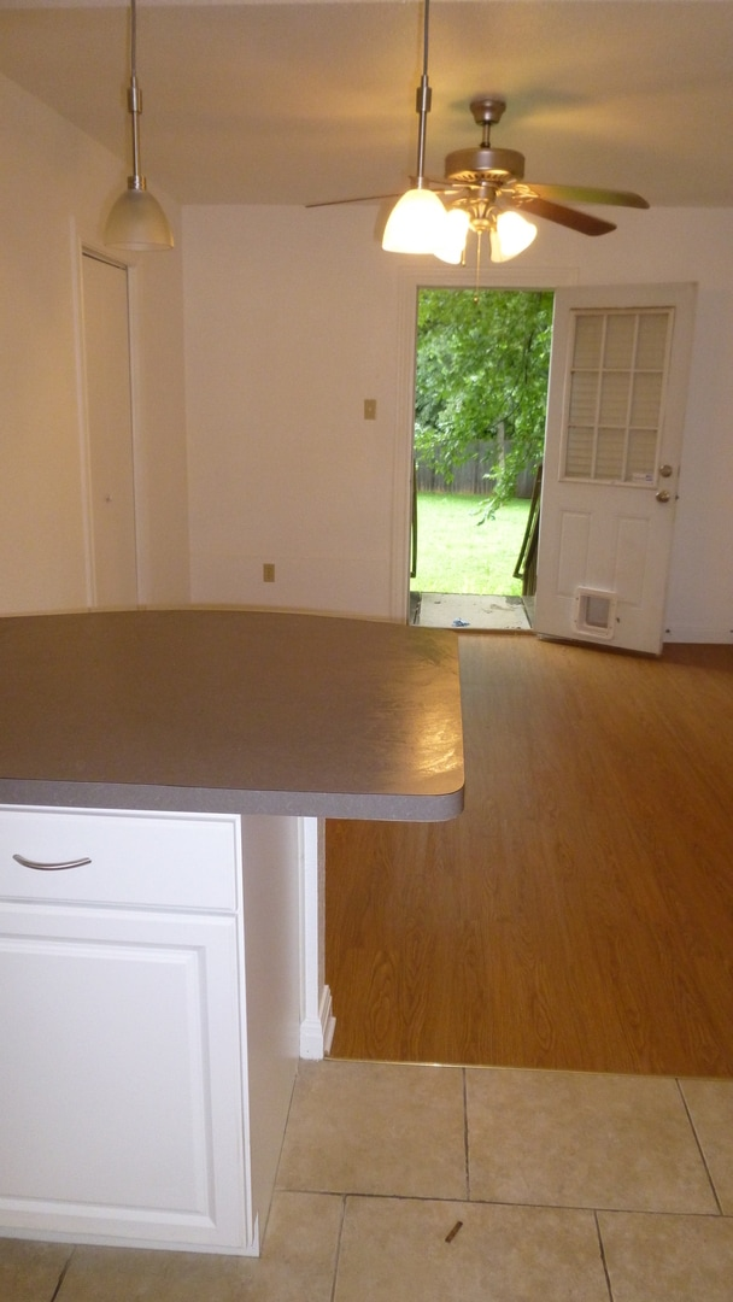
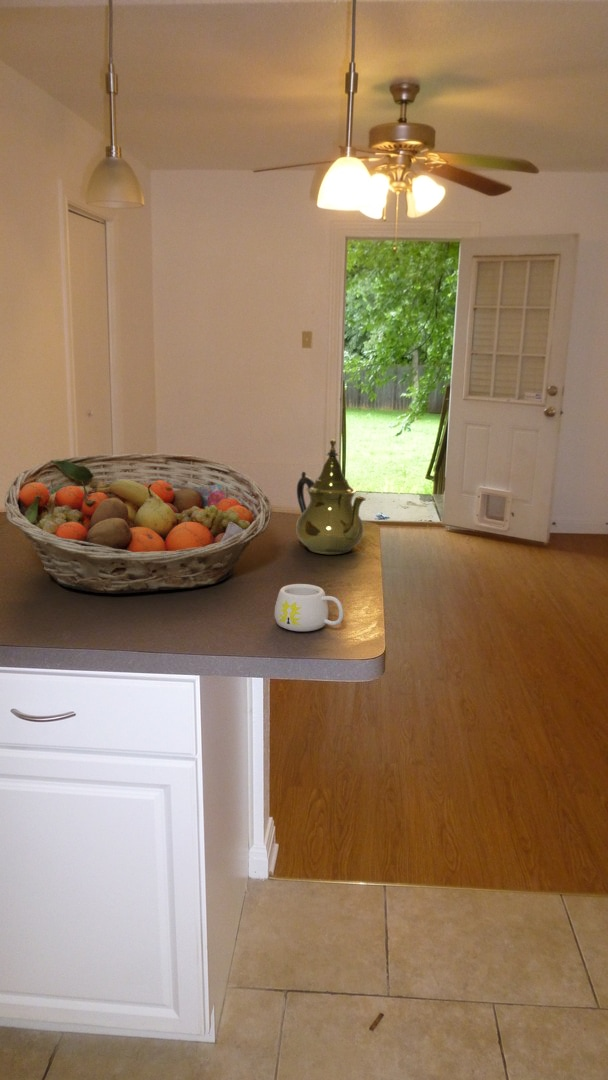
+ fruit basket [4,452,273,594]
+ teapot [295,439,367,555]
+ mug [273,583,344,632]
